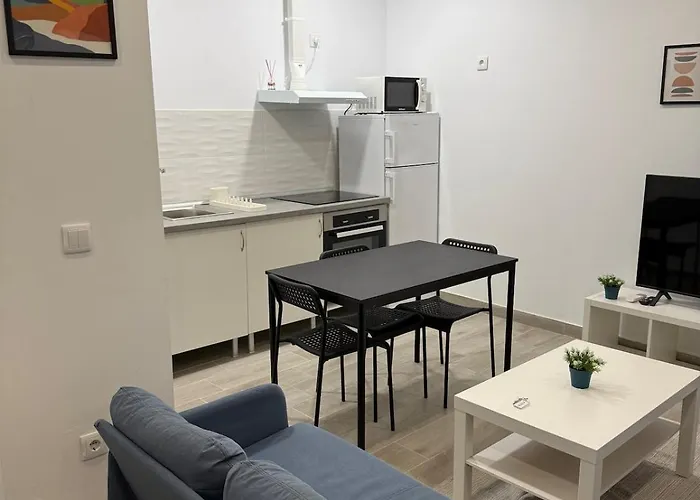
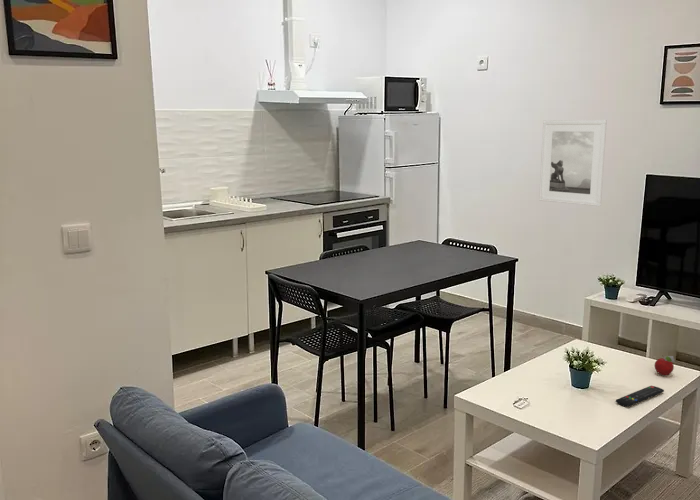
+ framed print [538,119,608,207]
+ fruit [654,355,676,376]
+ remote control [615,385,665,408]
